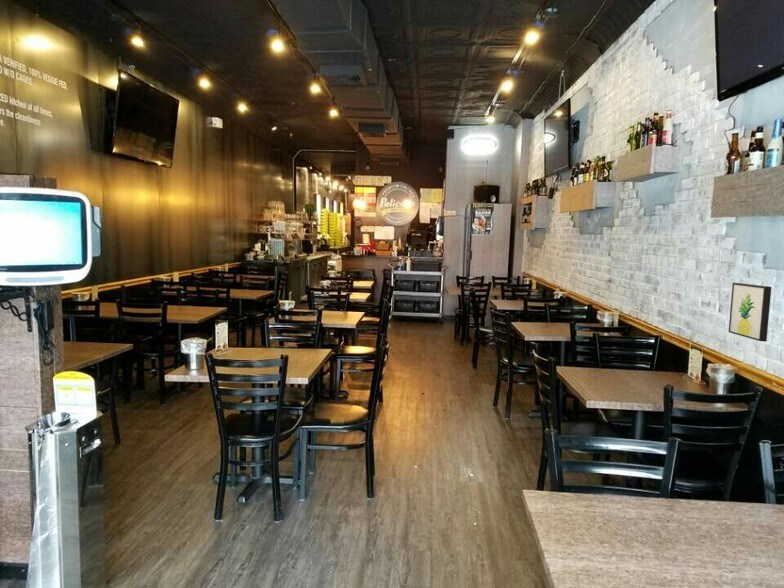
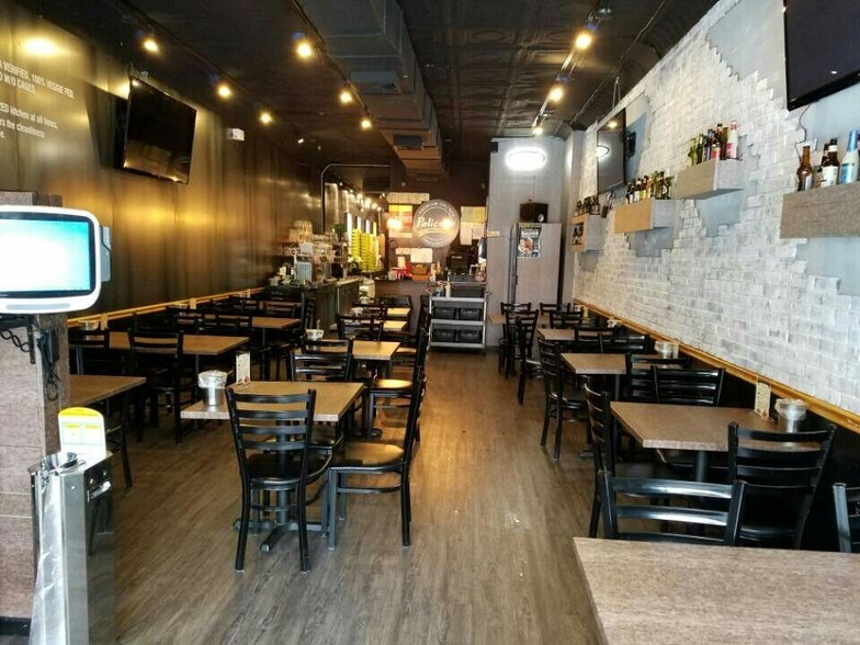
- wall art [728,282,772,342]
